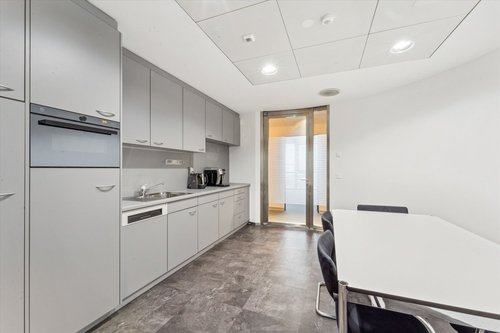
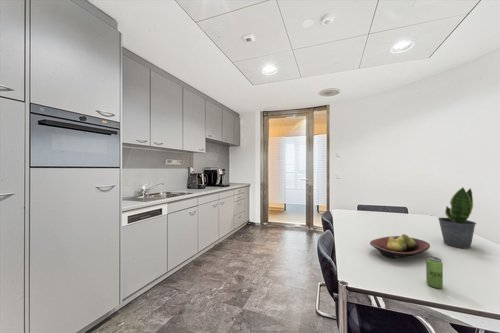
+ potted plant [437,186,477,250]
+ fruit bowl [369,233,431,259]
+ beverage can [425,255,444,289]
